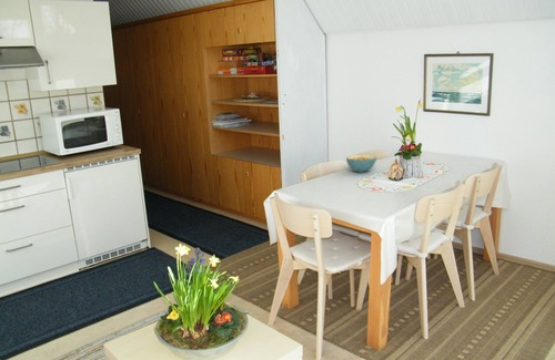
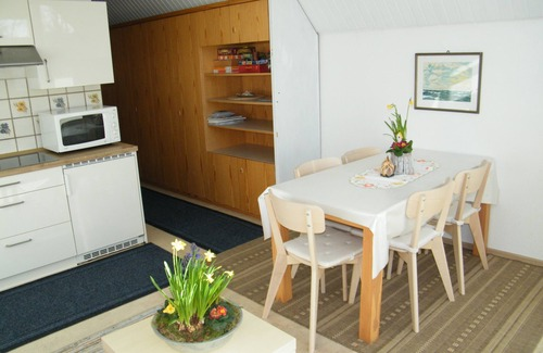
- cereal bowl [345,154,377,174]
